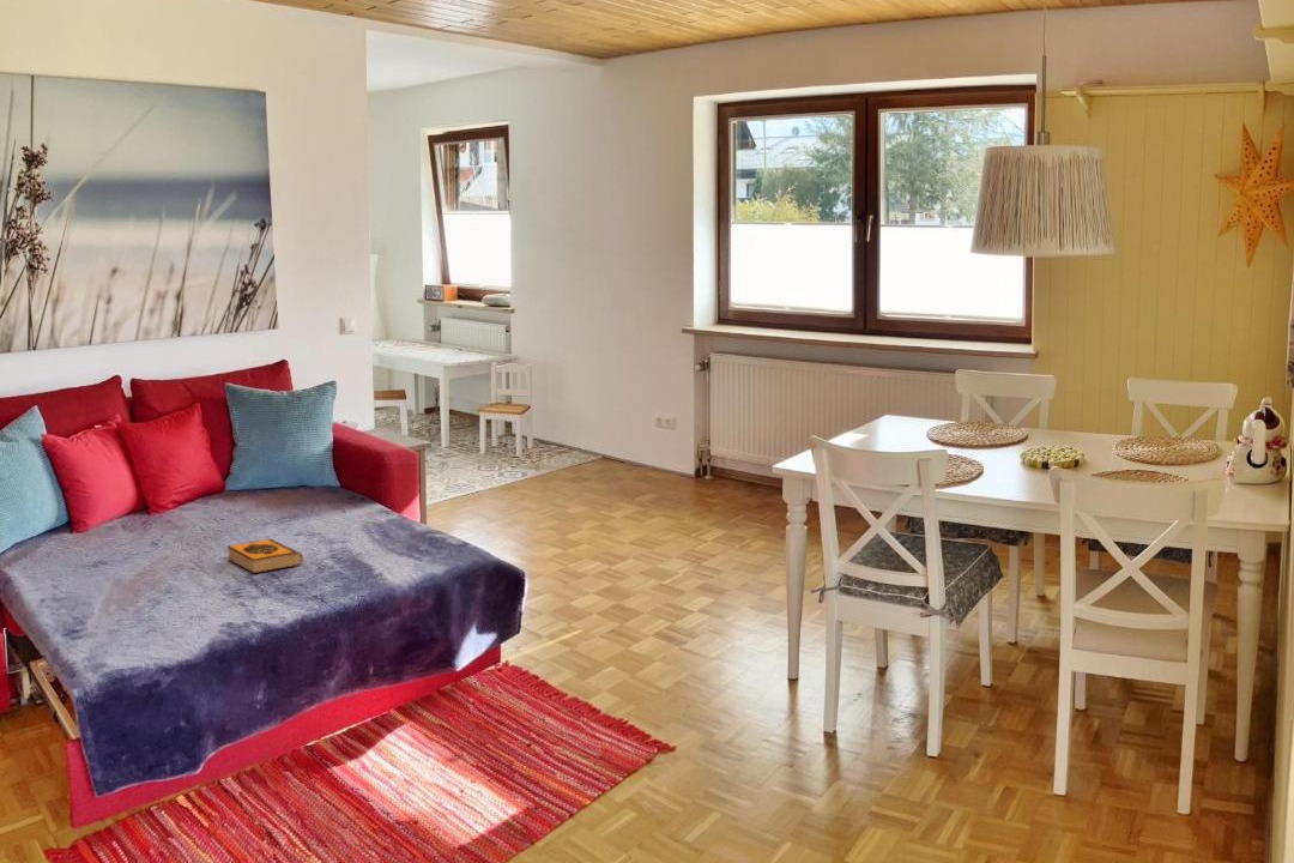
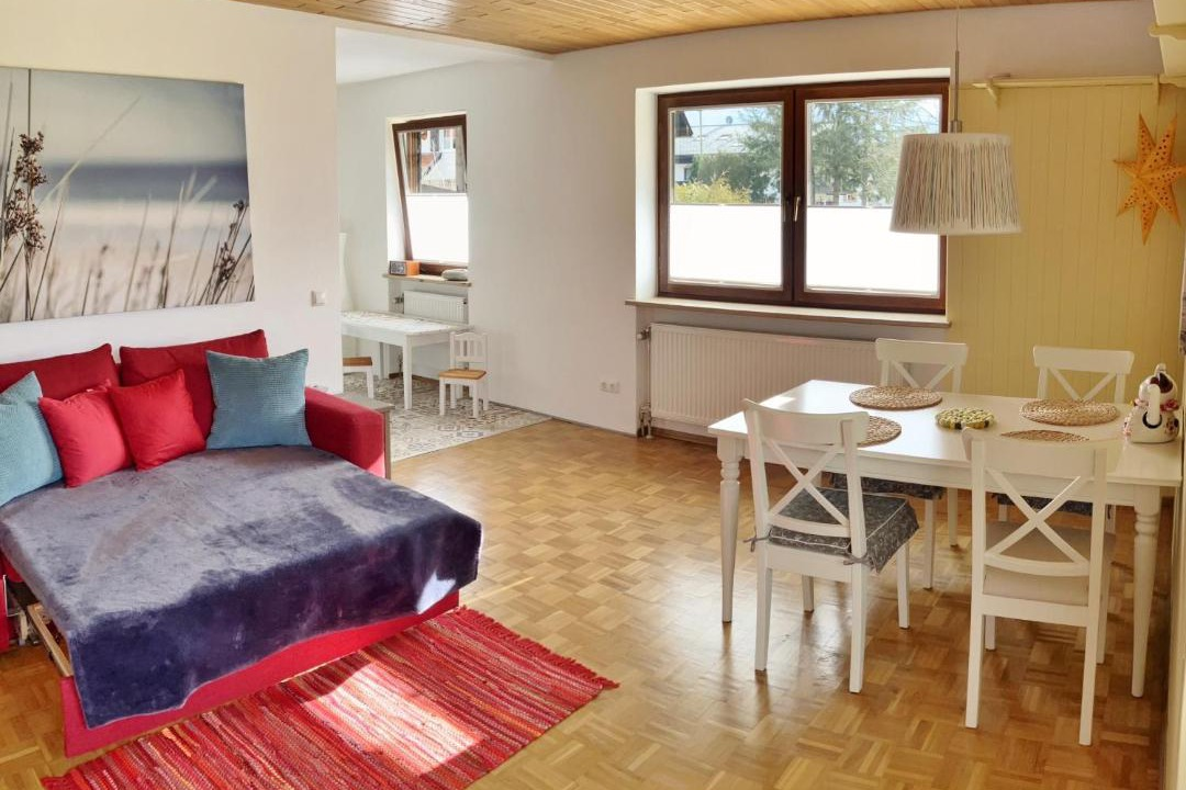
- hardback book [225,537,304,574]
